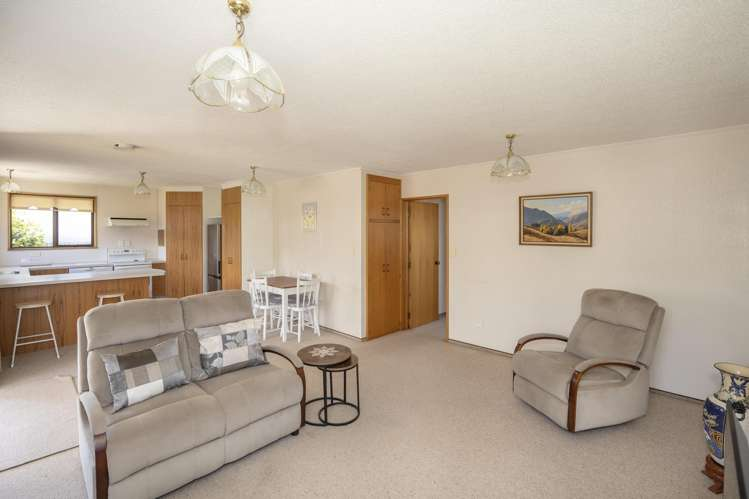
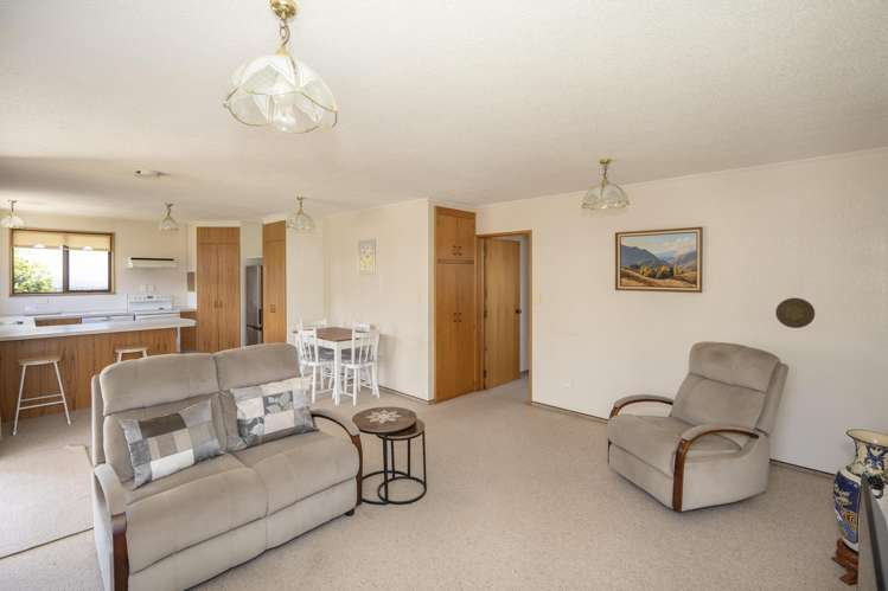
+ decorative plate [774,297,816,329]
